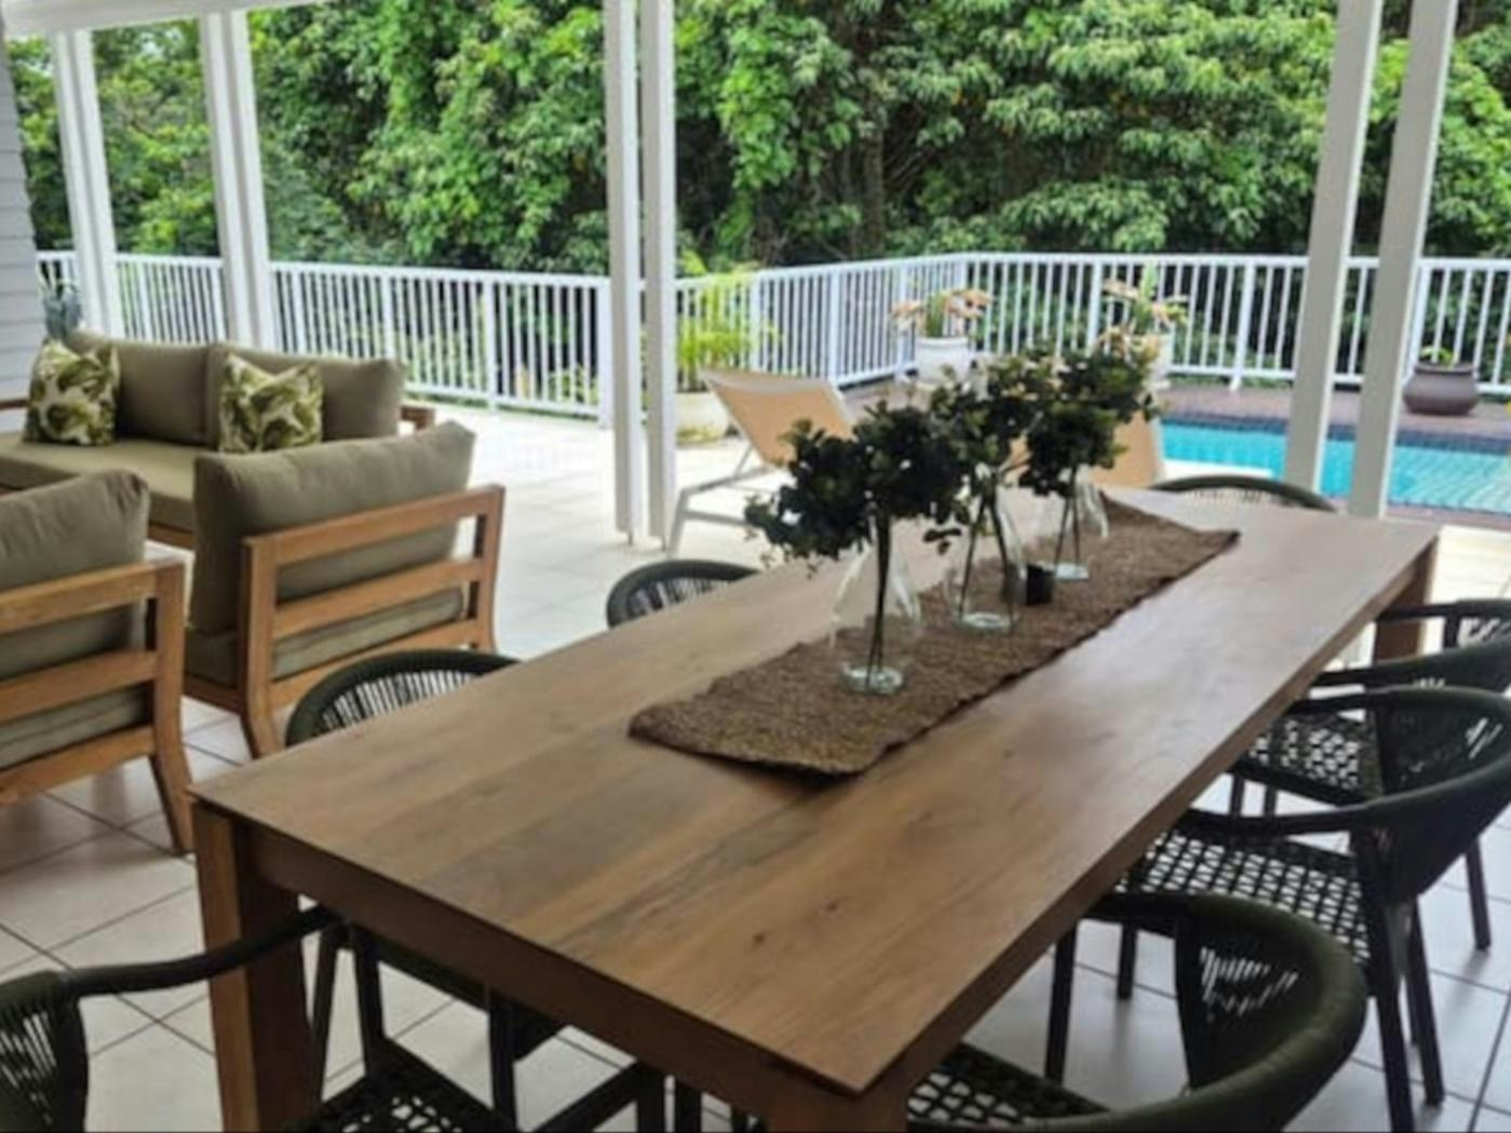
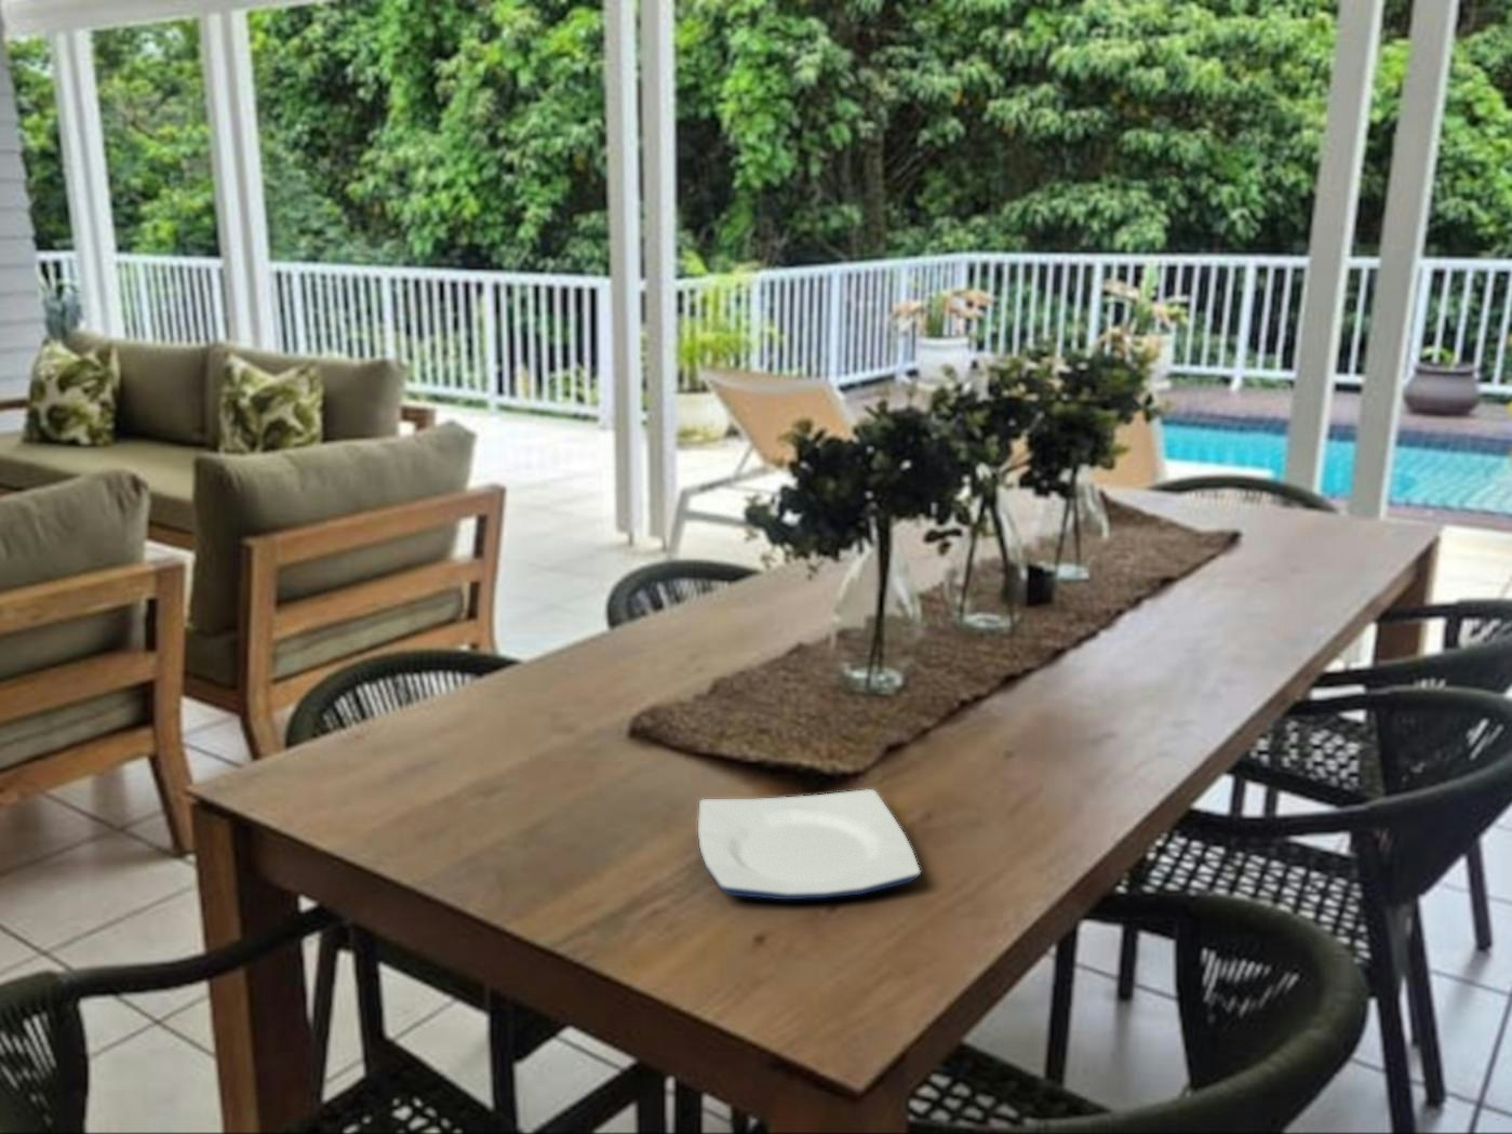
+ plate [698,789,921,901]
